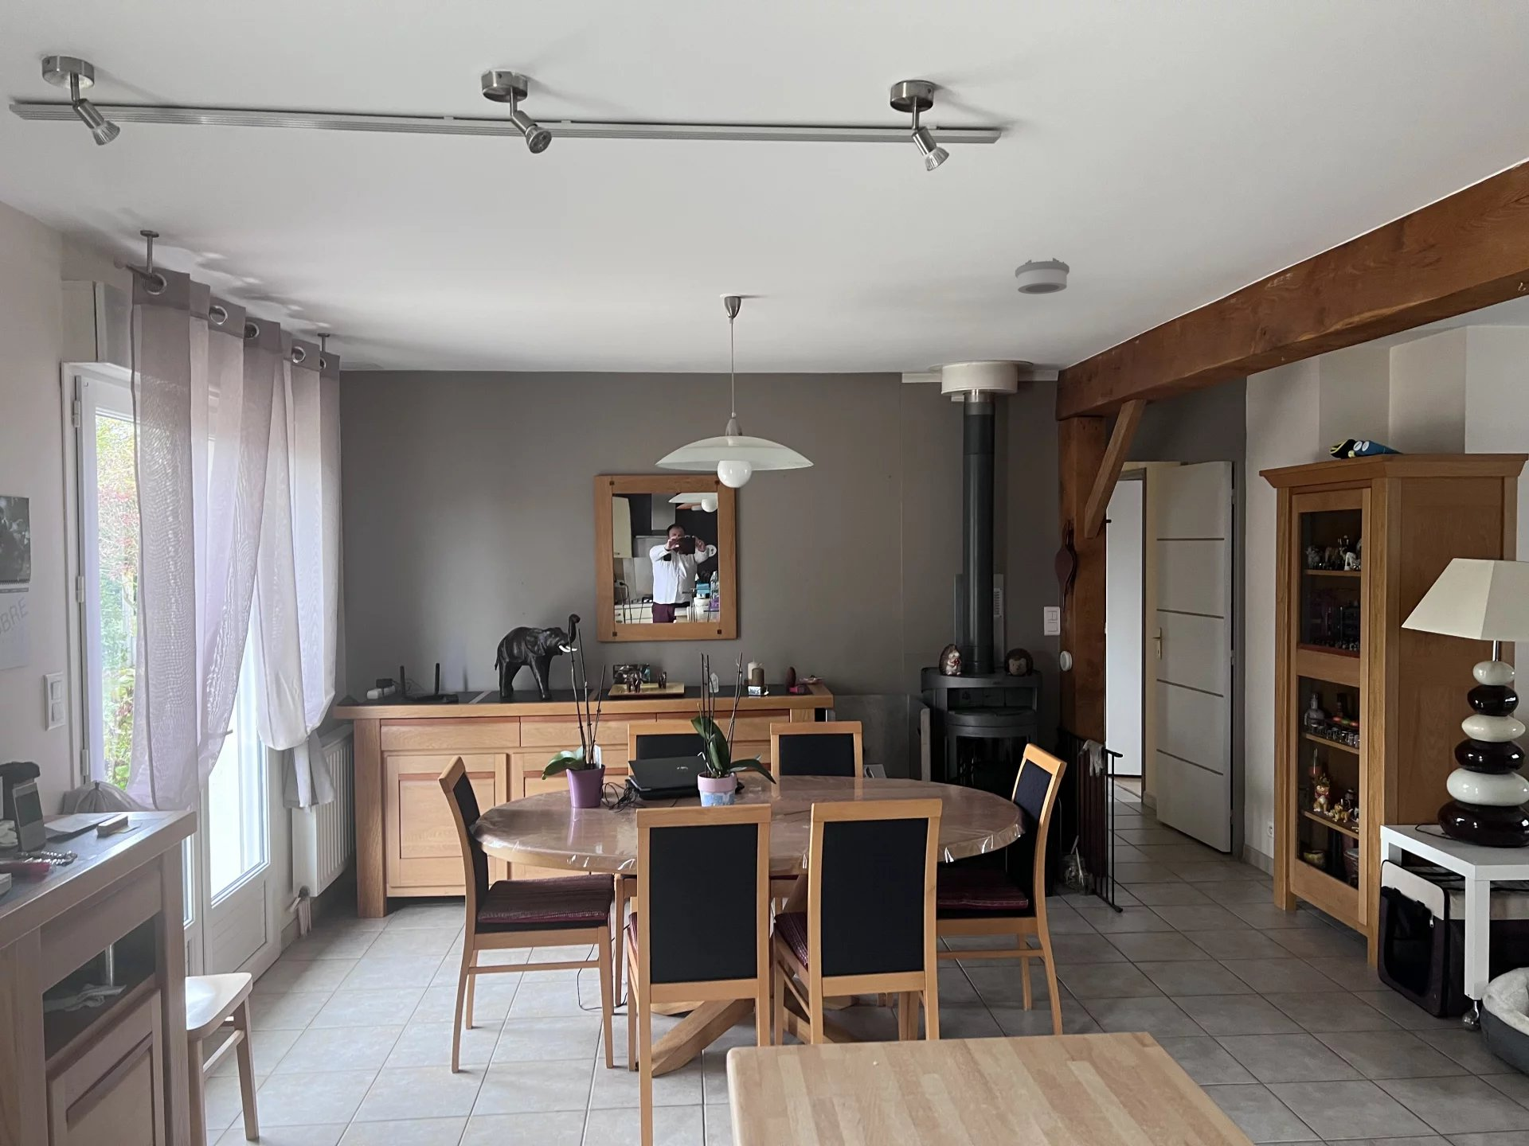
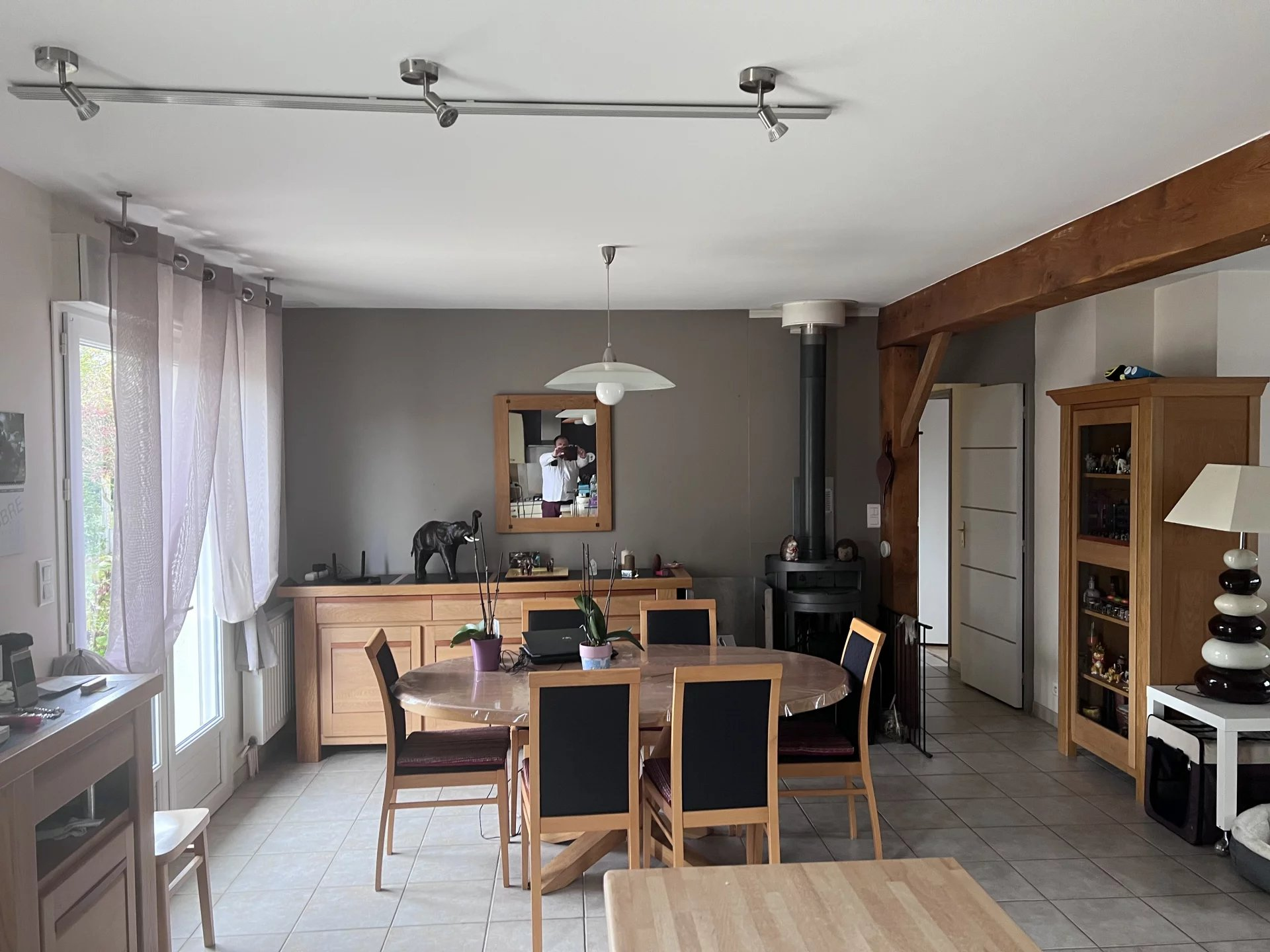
- smoke detector [1015,258,1070,295]
